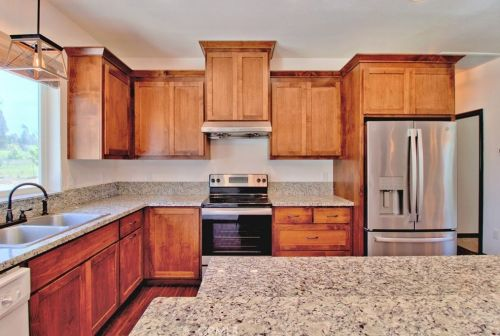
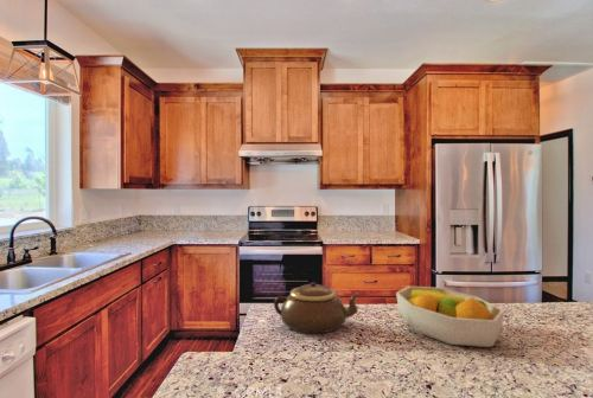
+ fruit bowl [395,285,505,348]
+ teapot [273,282,361,334]
